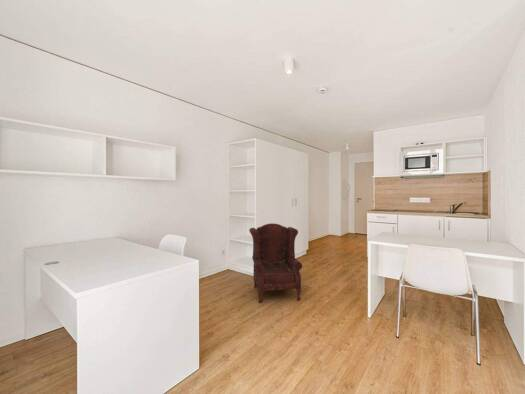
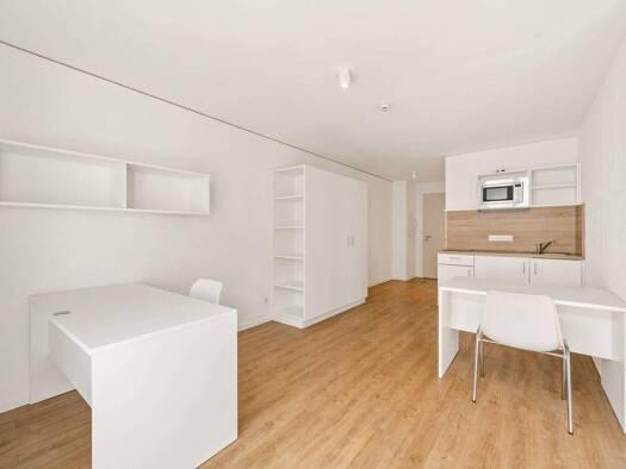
- armchair [248,222,303,304]
